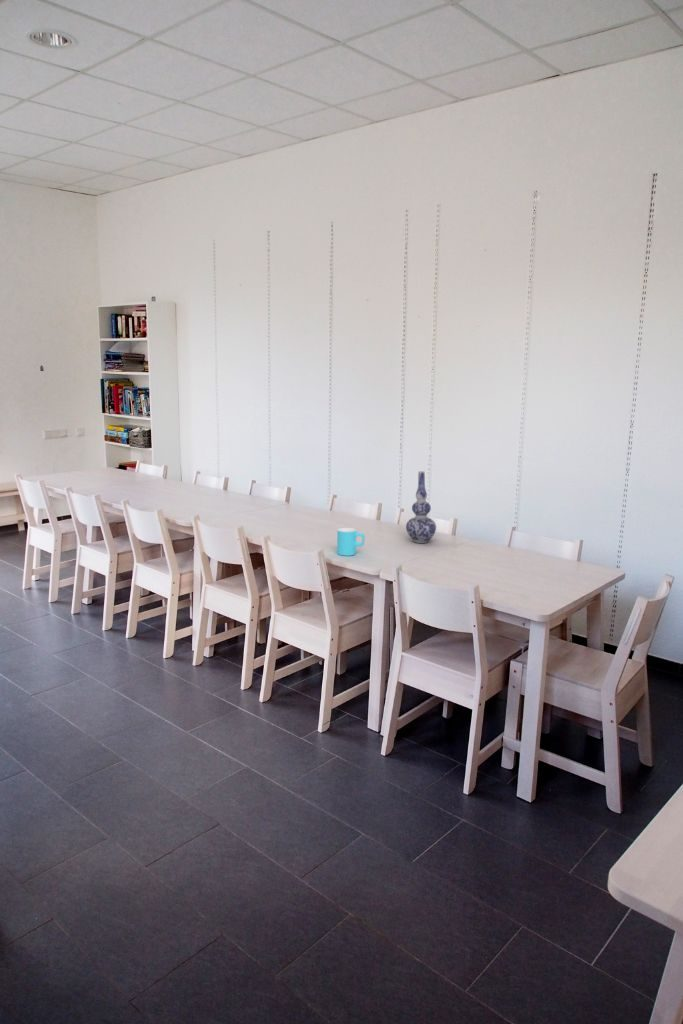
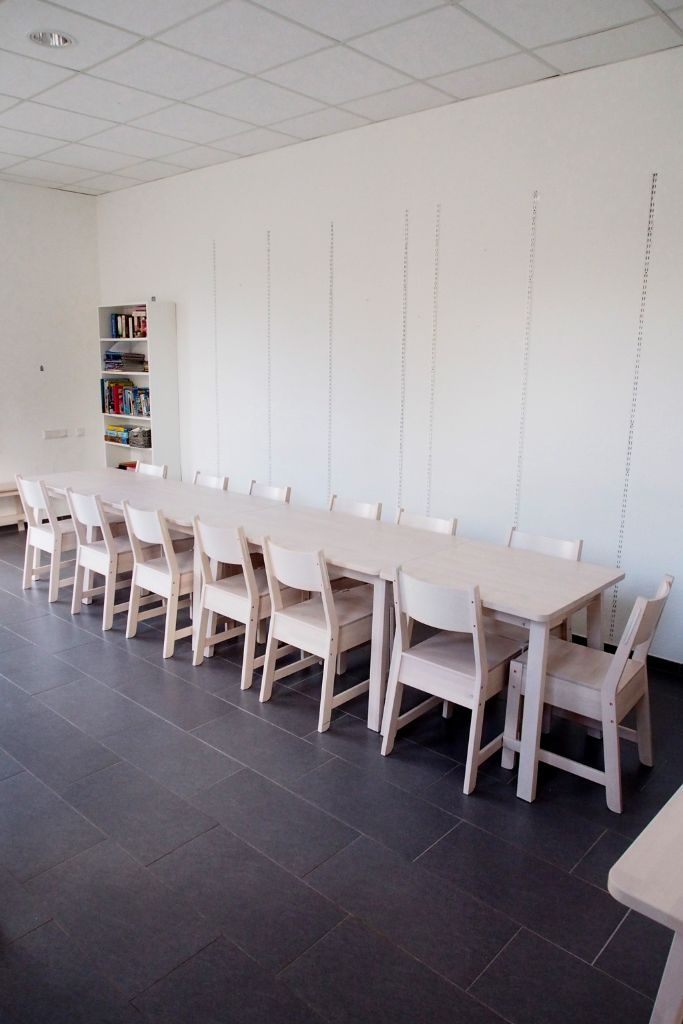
- cup [336,527,365,557]
- vase [405,470,437,544]
